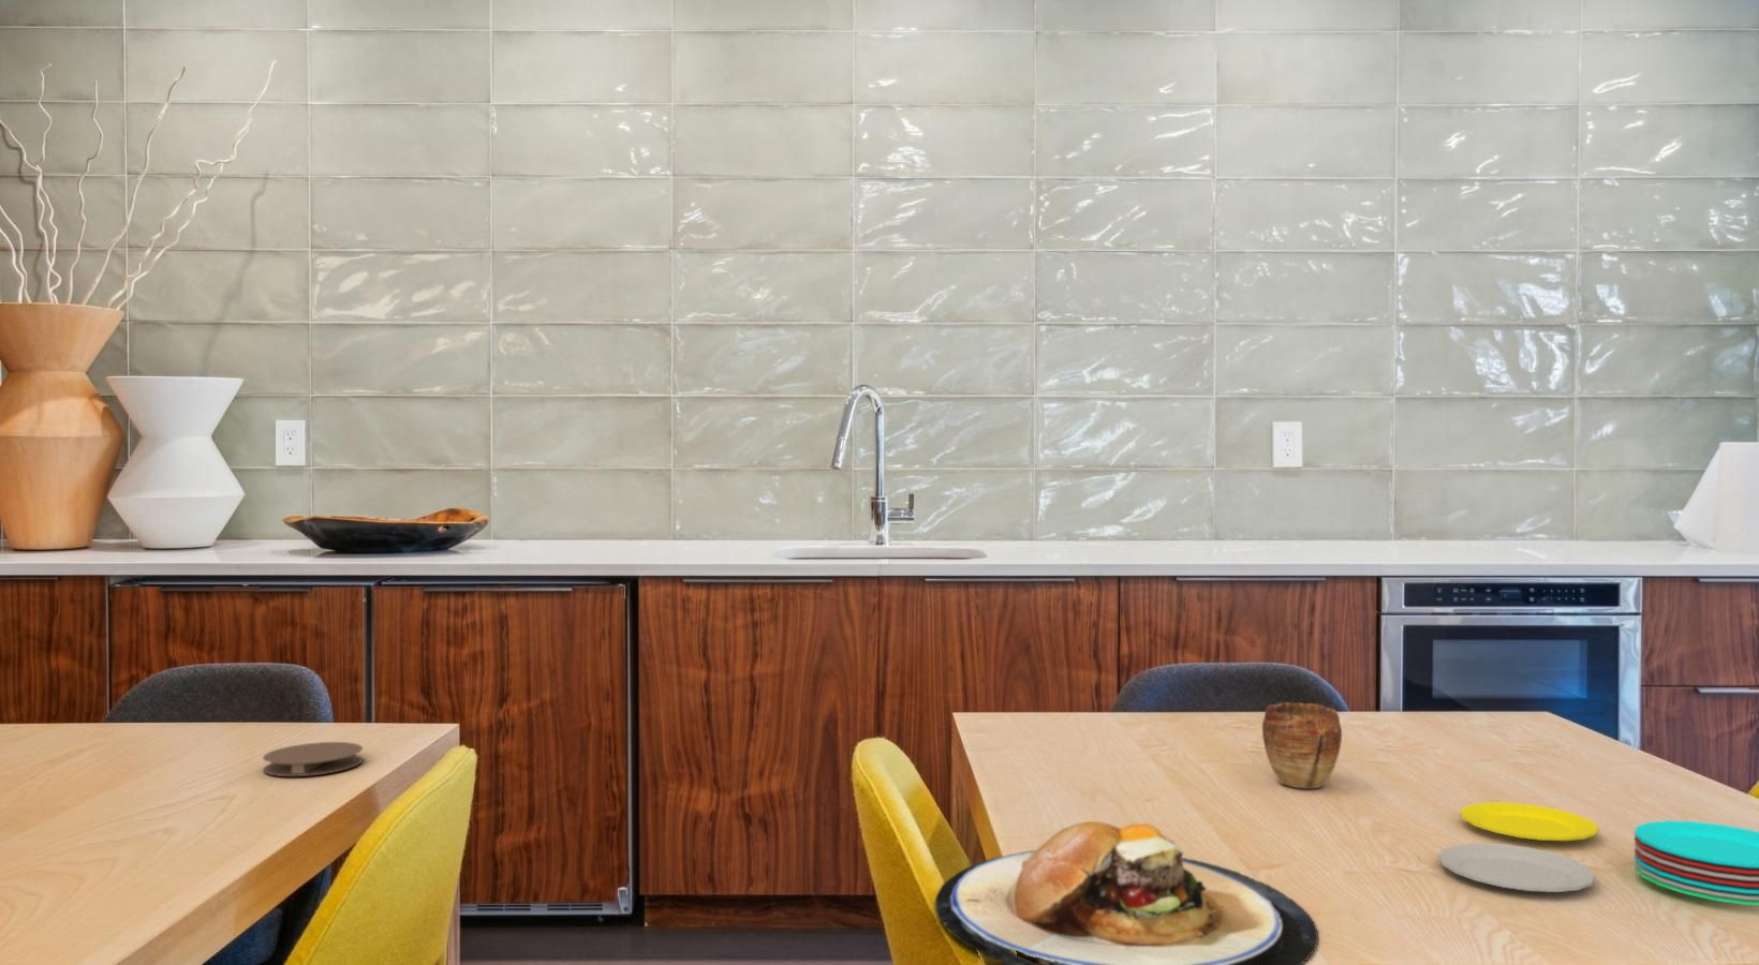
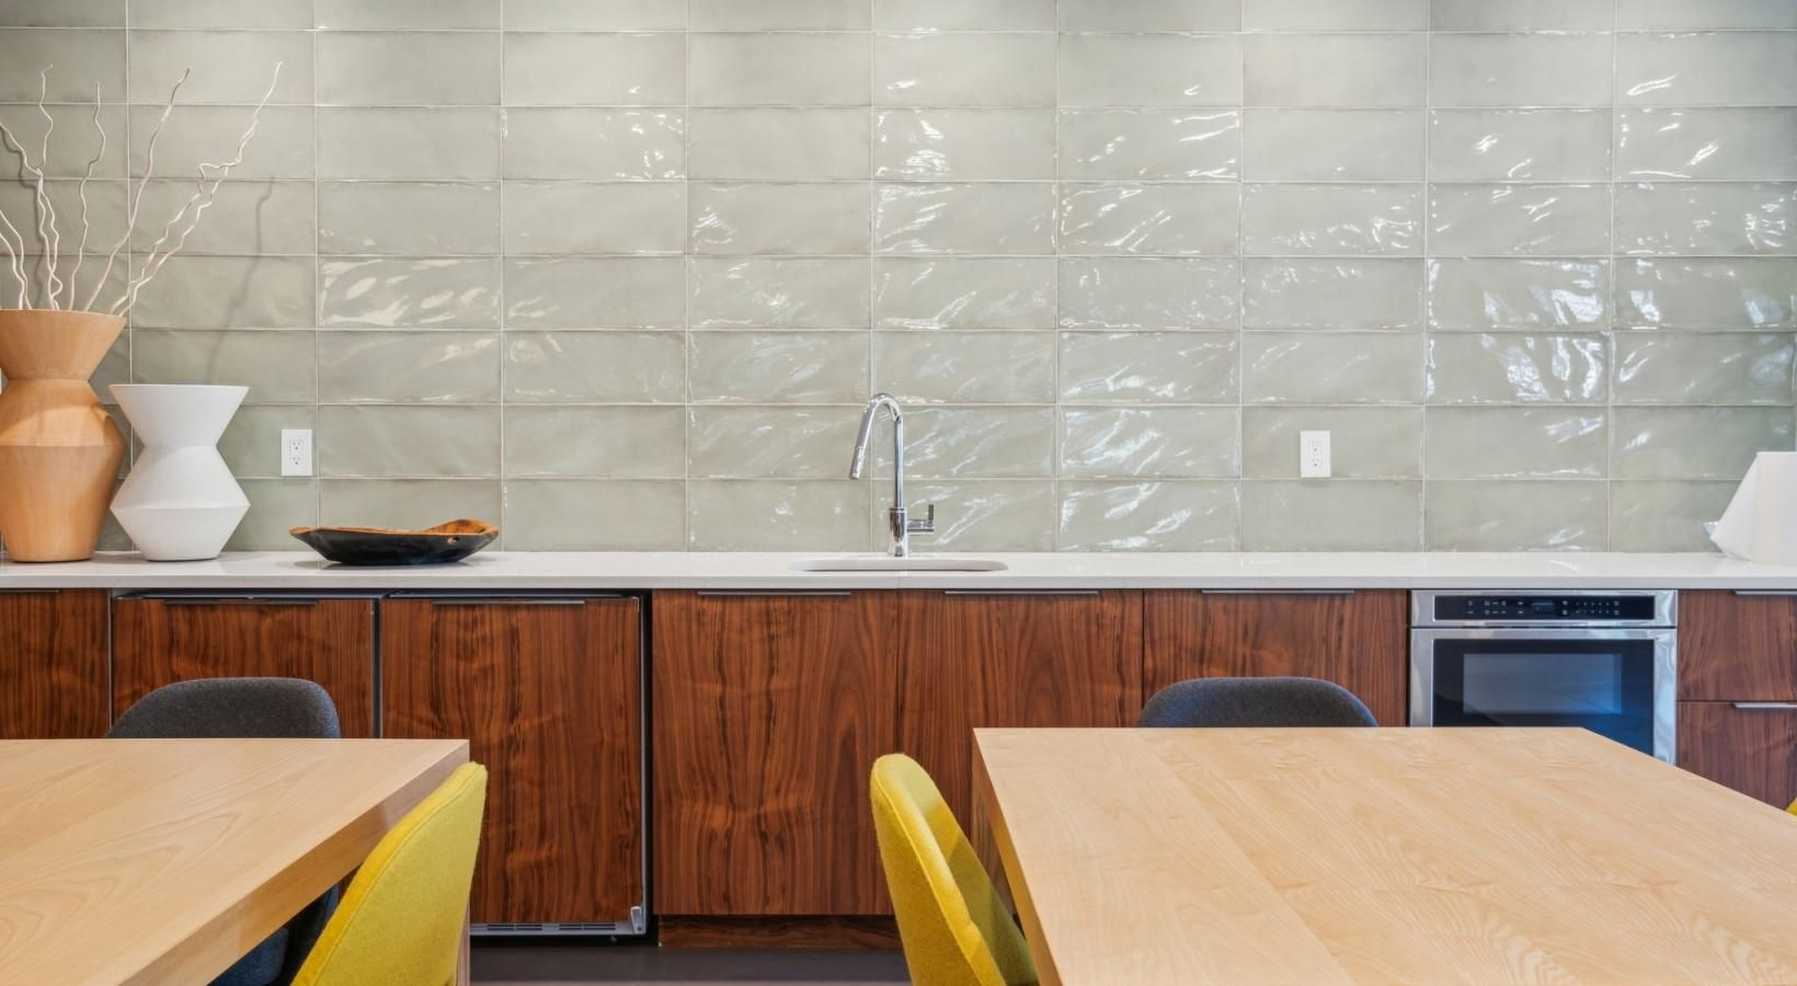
- plate [1437,801,1759,906]
- coaster [261,740,364,777]
- plate [934,820,1319,965]
- candle [1261,701,1343,789]
